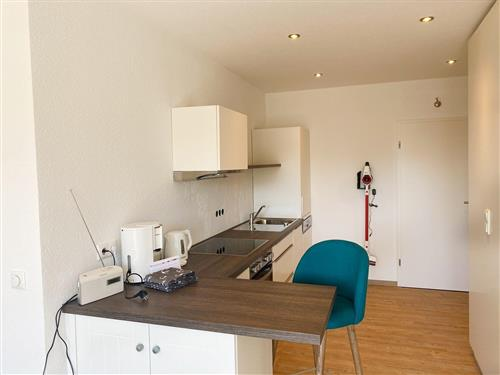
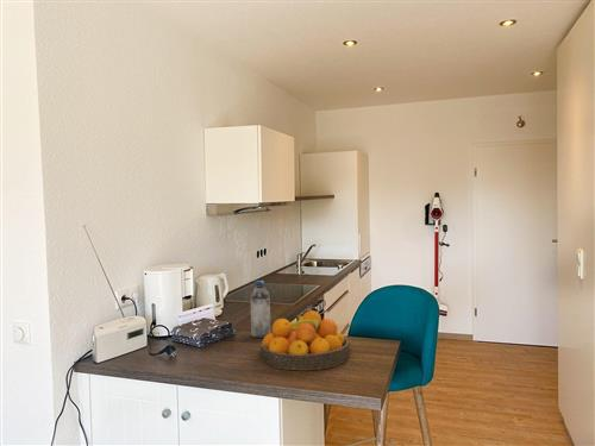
+ fruit bowl [259,309,351,371]
+ water bottle [249,279,271,339]
